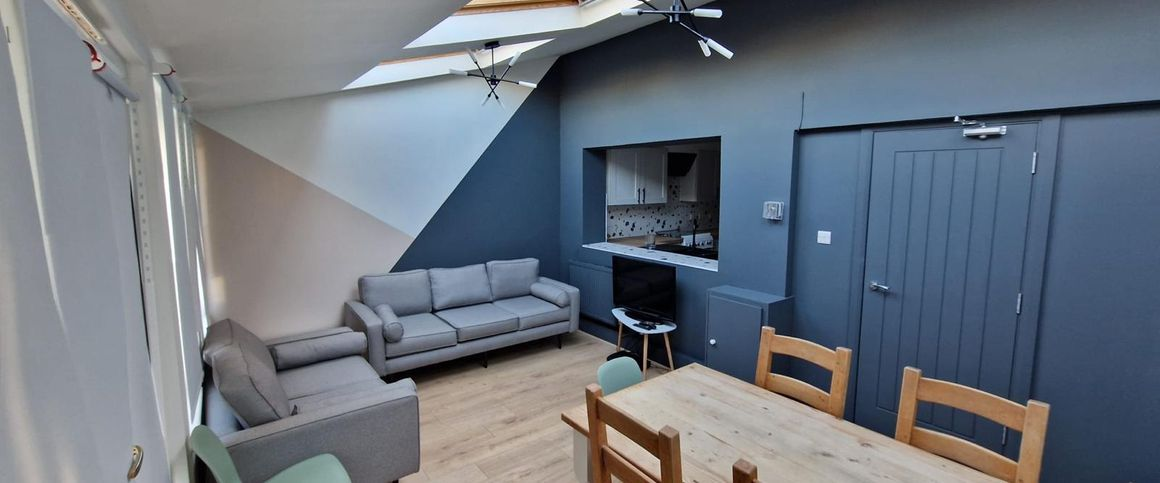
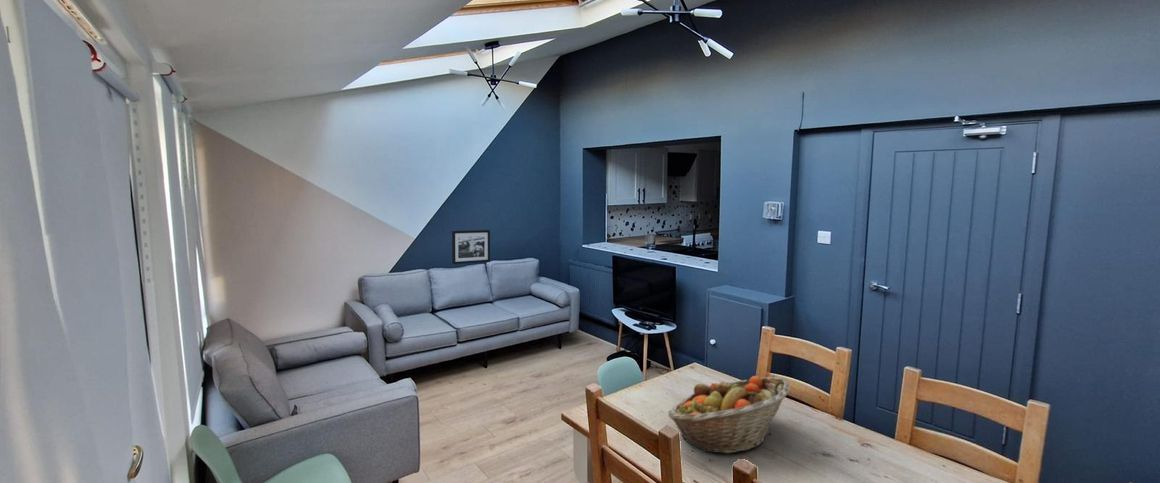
+ picture frame [451,229,491,265]
+ fruit basket [667,375,791,454]
